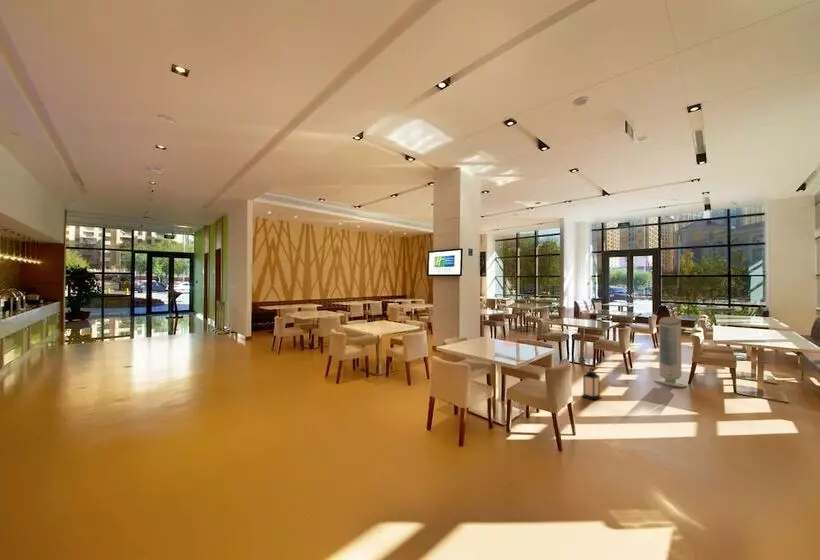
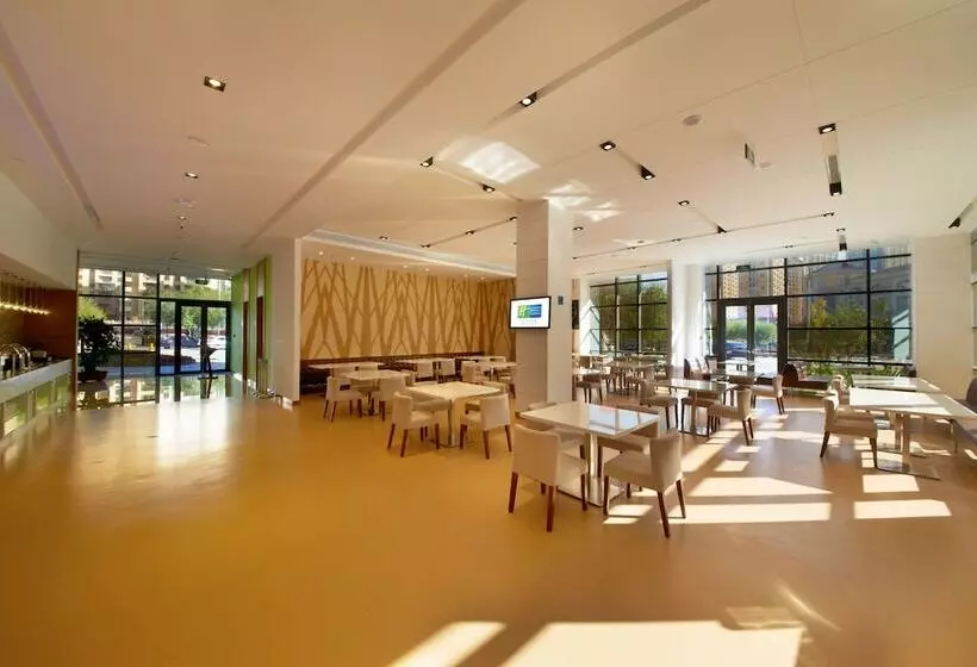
- lantern [580,367,603,401]
- air purifier [653,316,688,388]
